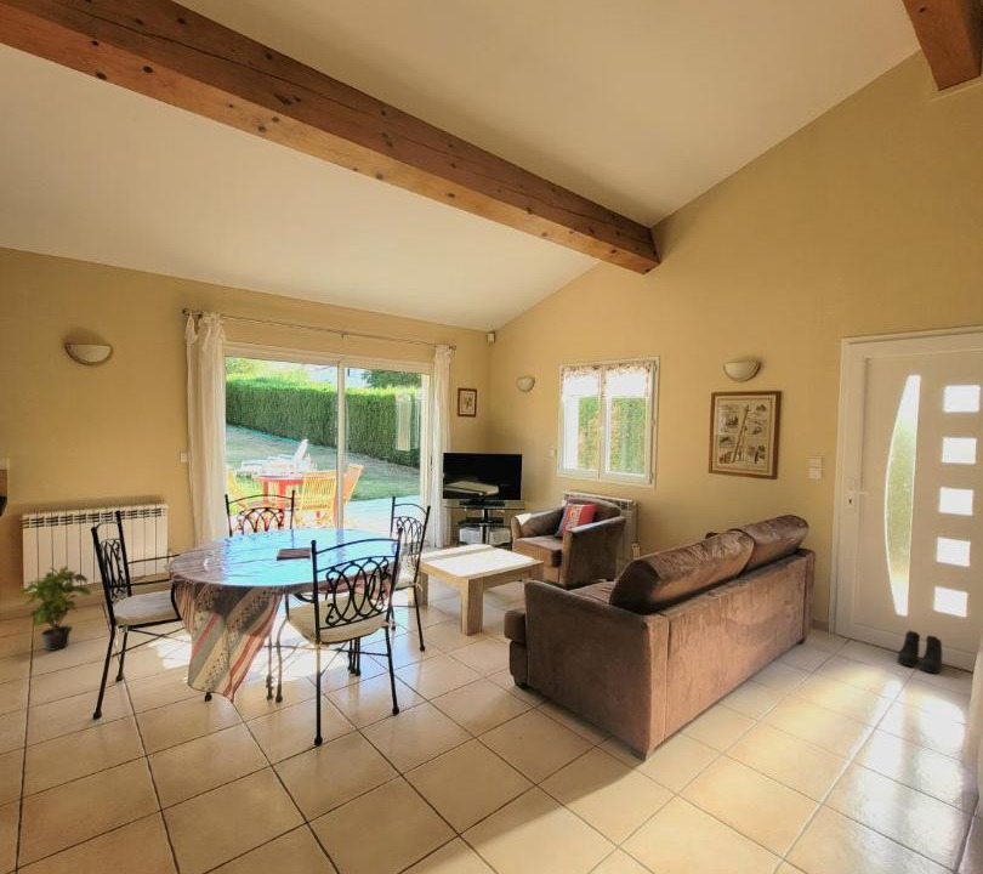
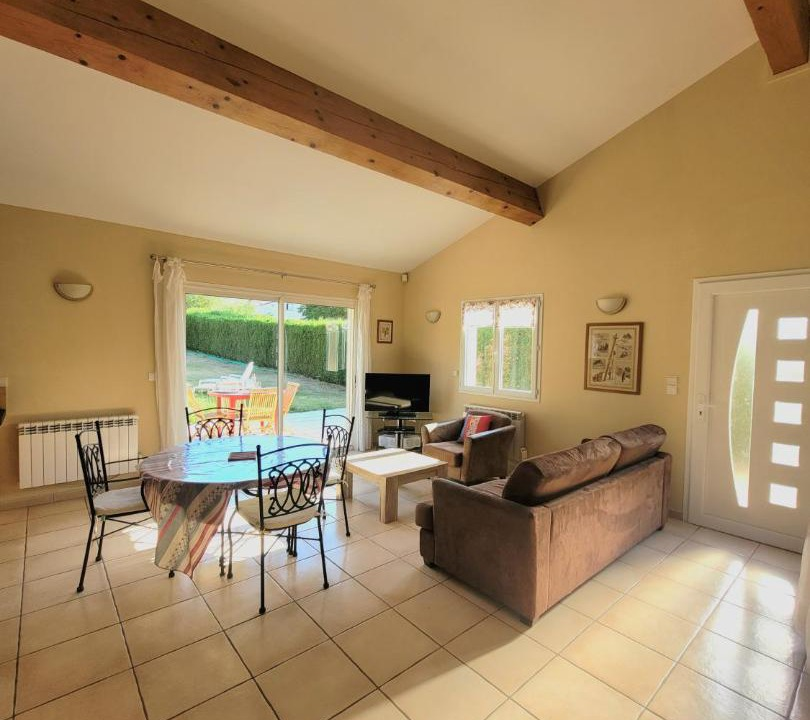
- potted plant [16,566,92,652]
- boots [897,629,943,675]
